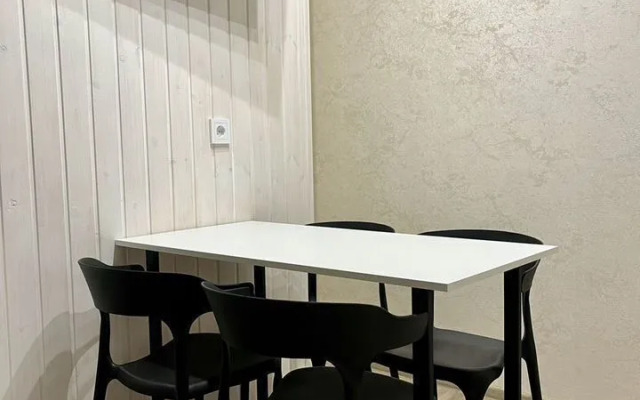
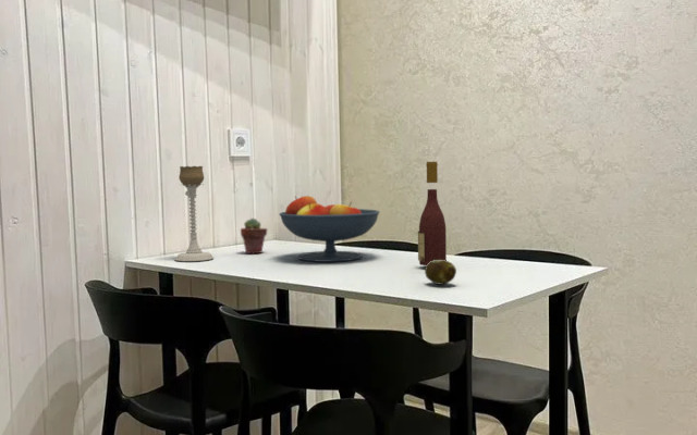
+ fruit bowl [278,195,380,263]
+ wine bottle [417,161,448,266]
+ fruit [424,260,457,286]
+ potted succulent [240,217,268,254]
+ candle holder [173,165,215,262]
